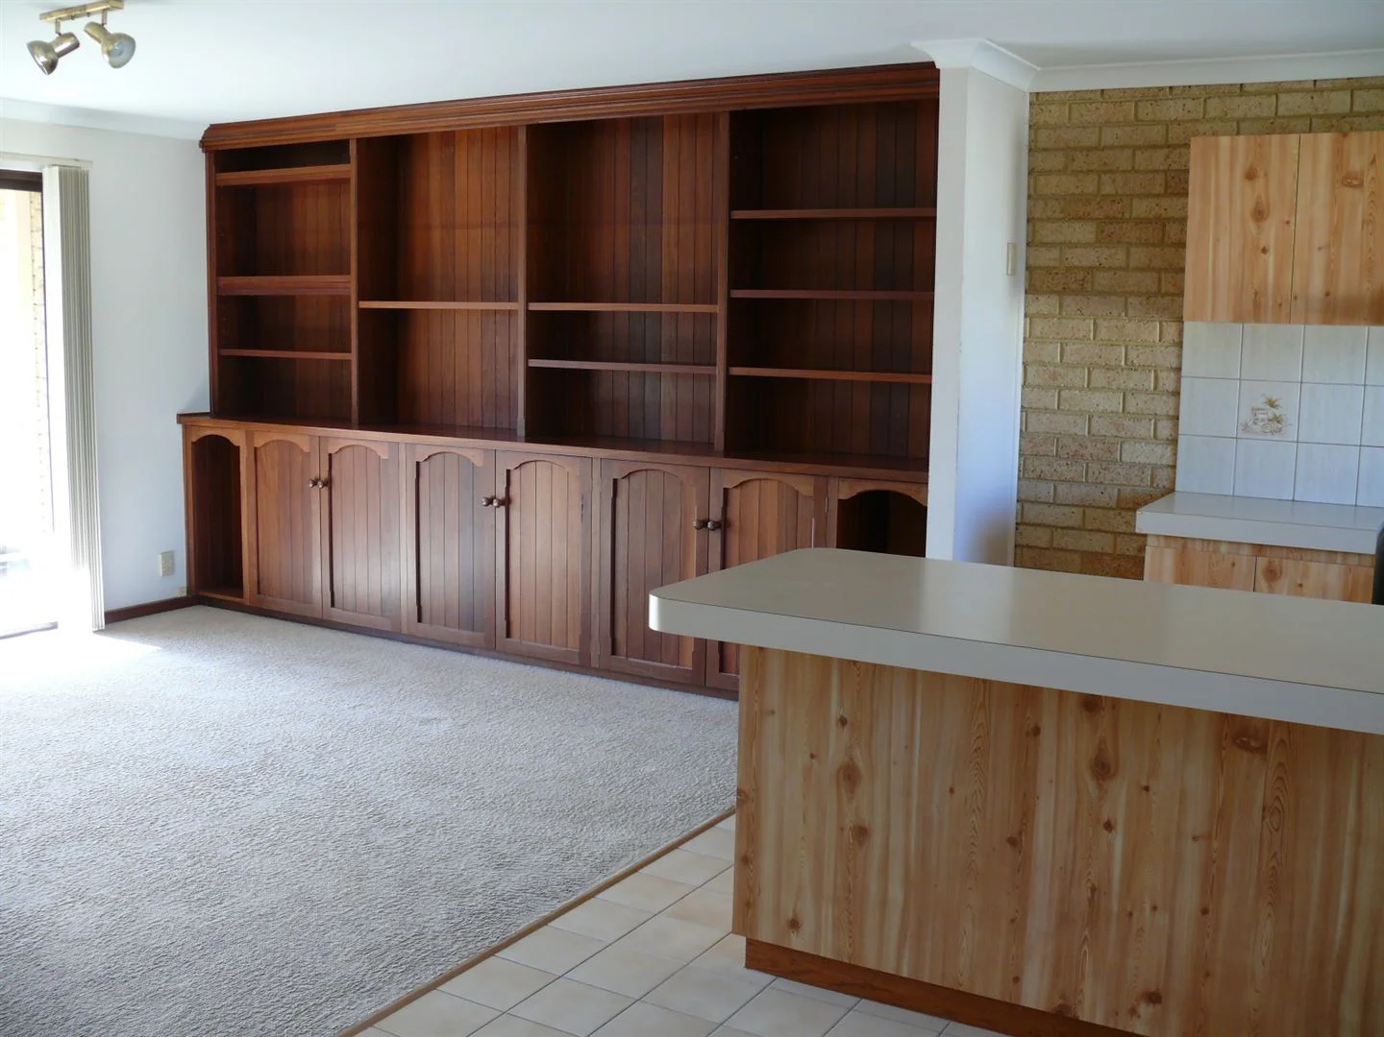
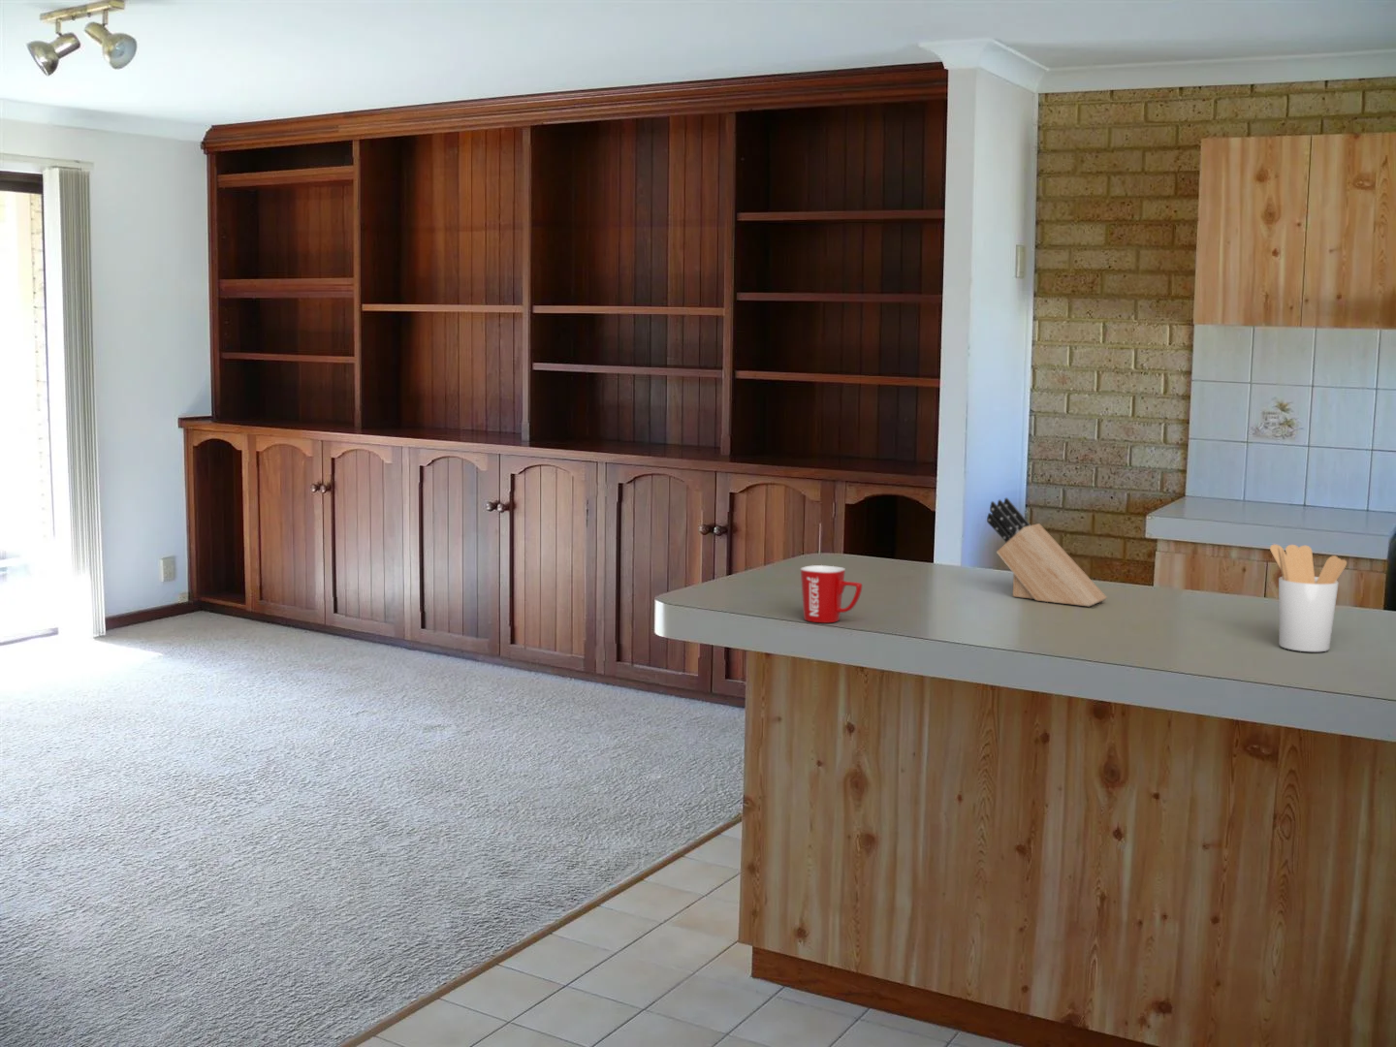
+ knife block [986,497,1108,608]
+ utensil holder [1268,544,1348,652]
+ mug [800,564,863,624]
